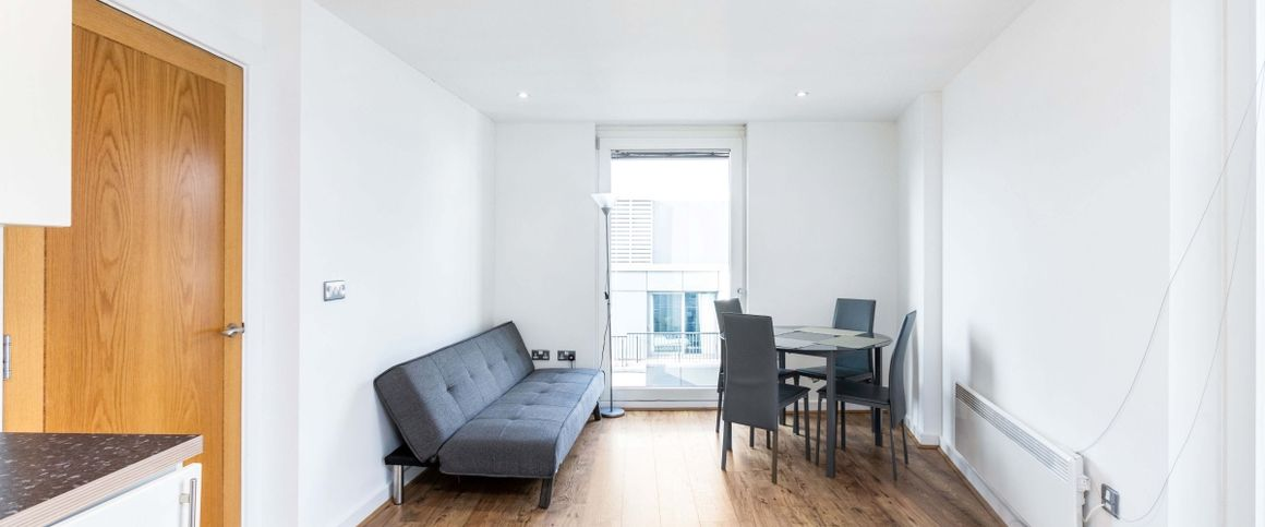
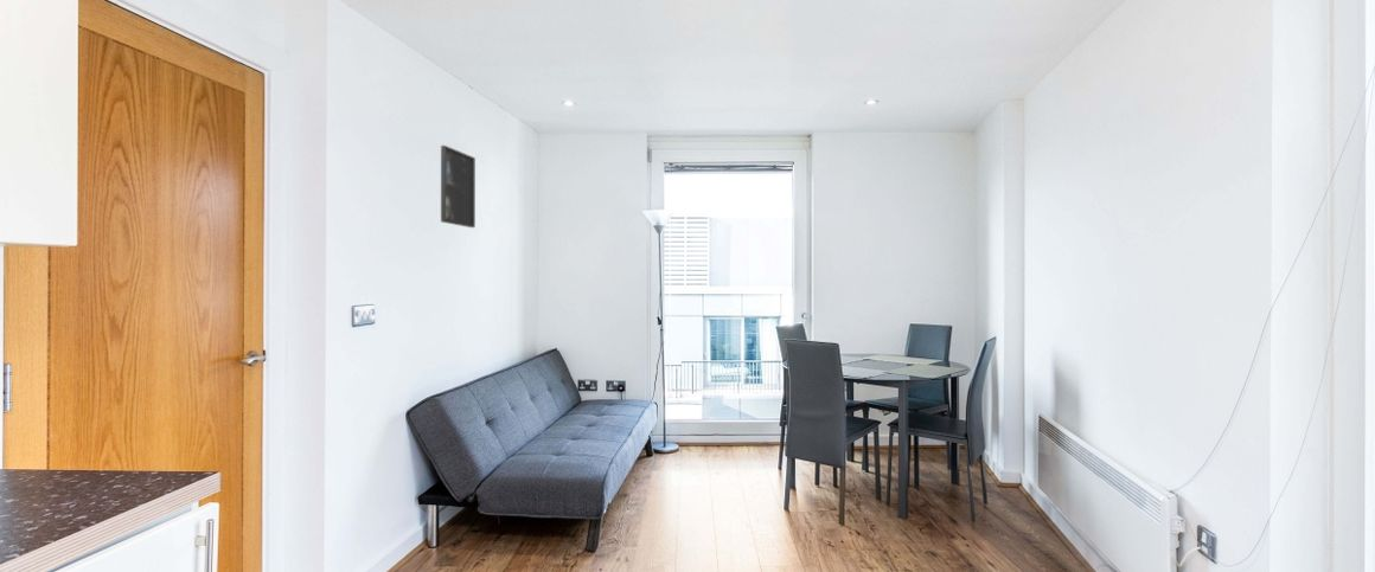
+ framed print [440,144,477,229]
